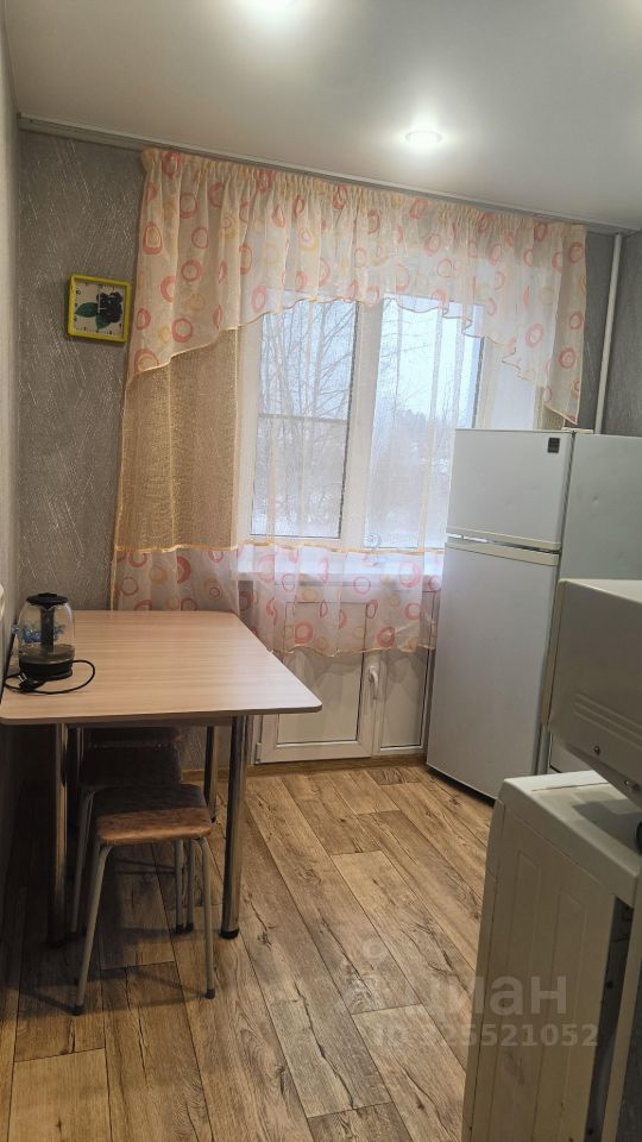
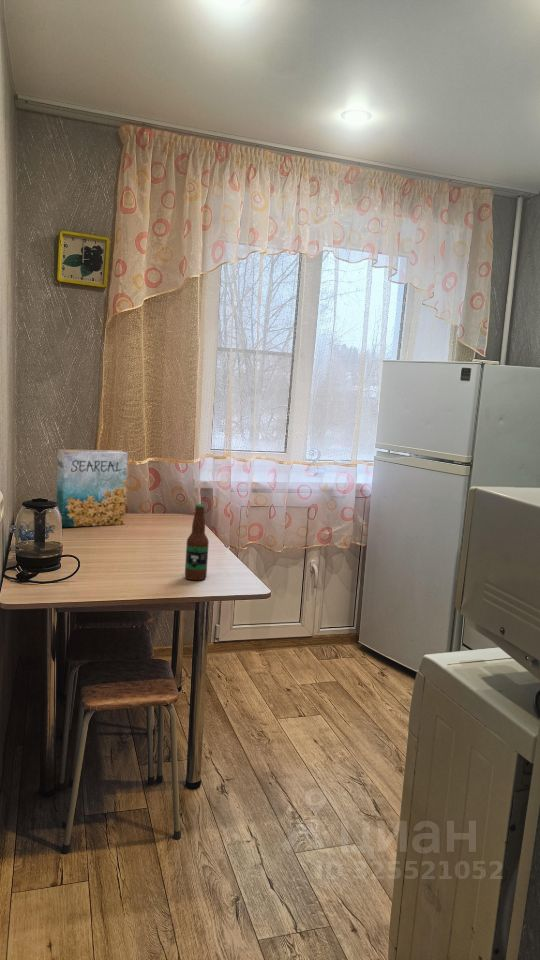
+ bottle [184,503,210,581]
+ cereal box [55,448,129,528]
